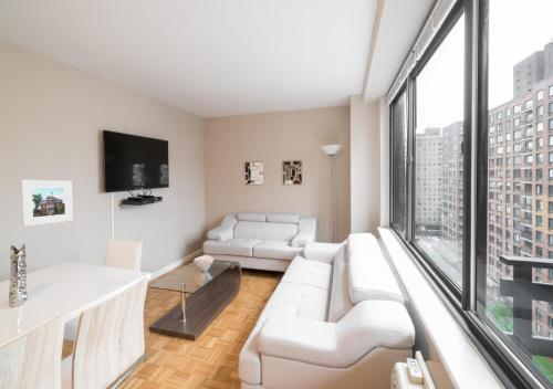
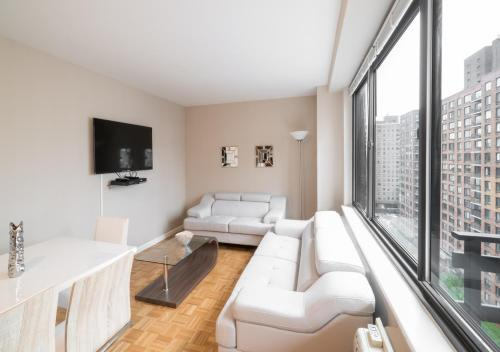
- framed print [20,179,74,227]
